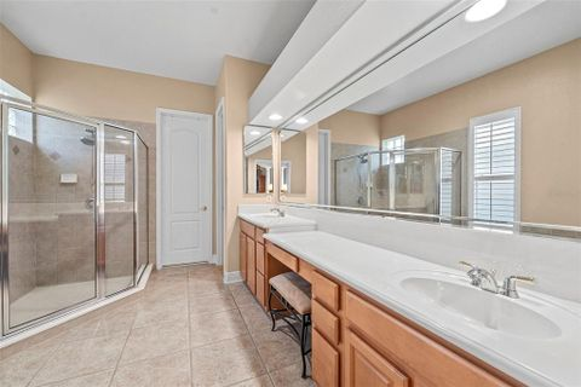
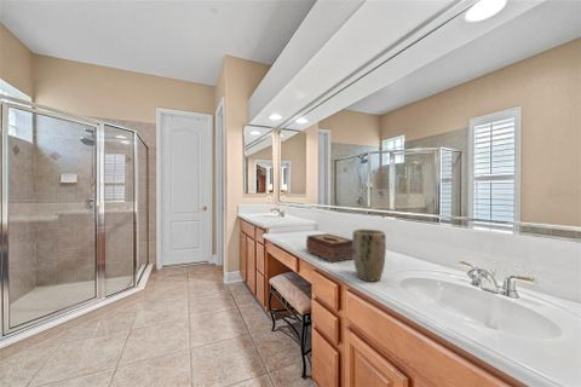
+ tissue box [305,232,353,264]
+ plant pot [352,227,387,283]
